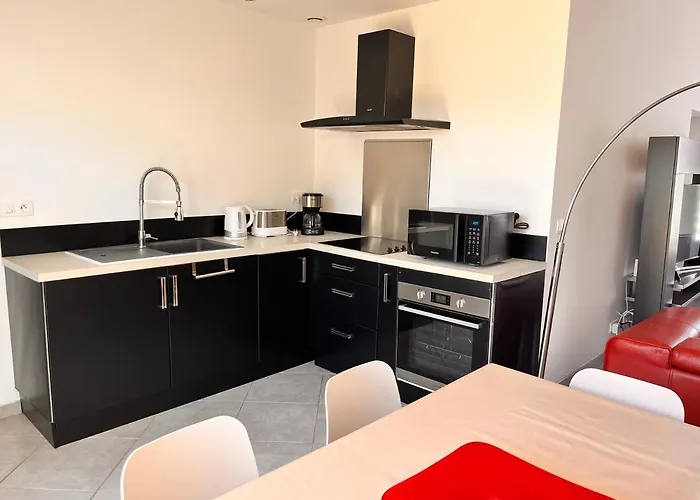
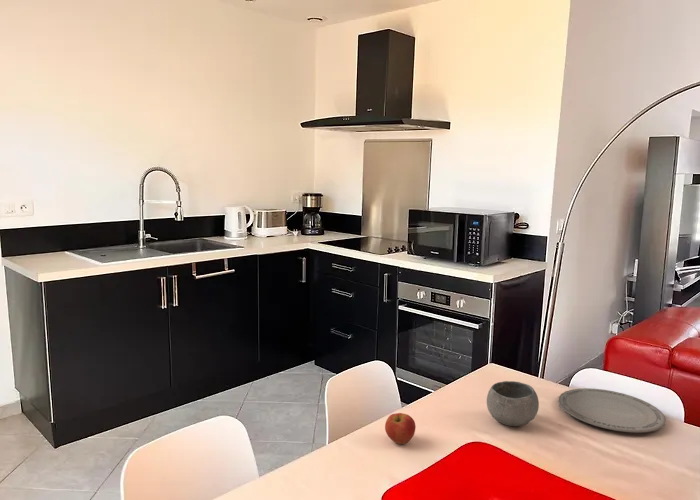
+ bowl [486,380,540,427]
+ plate [558,387,667,434]
+ apple [384,412,417,445]
